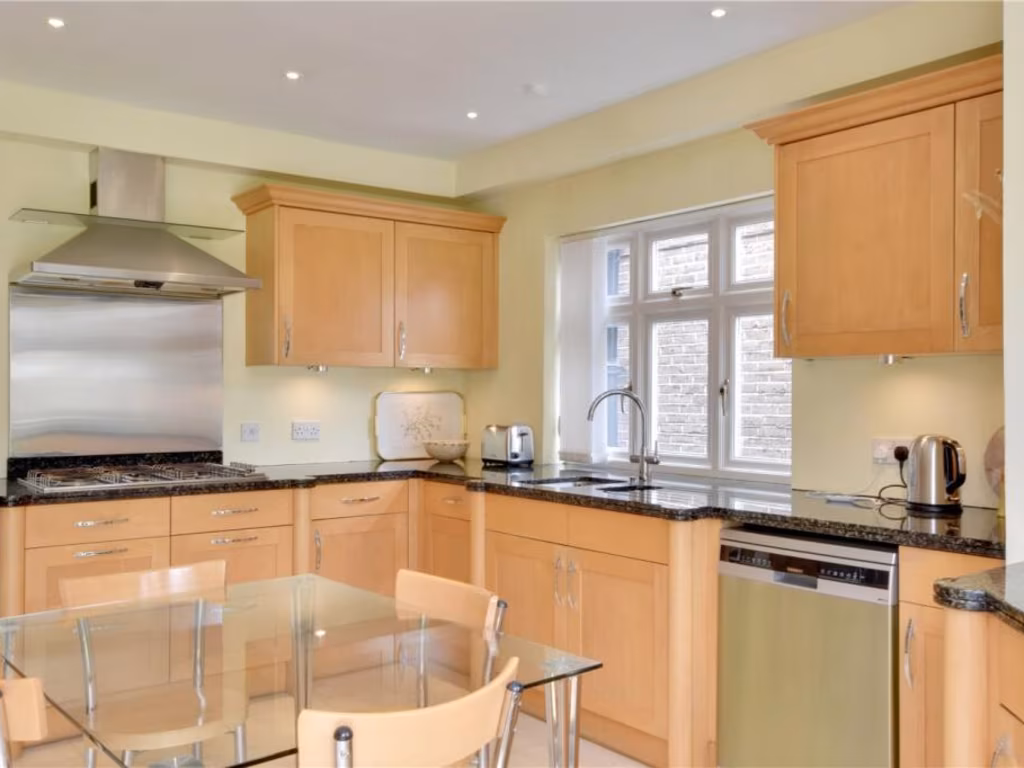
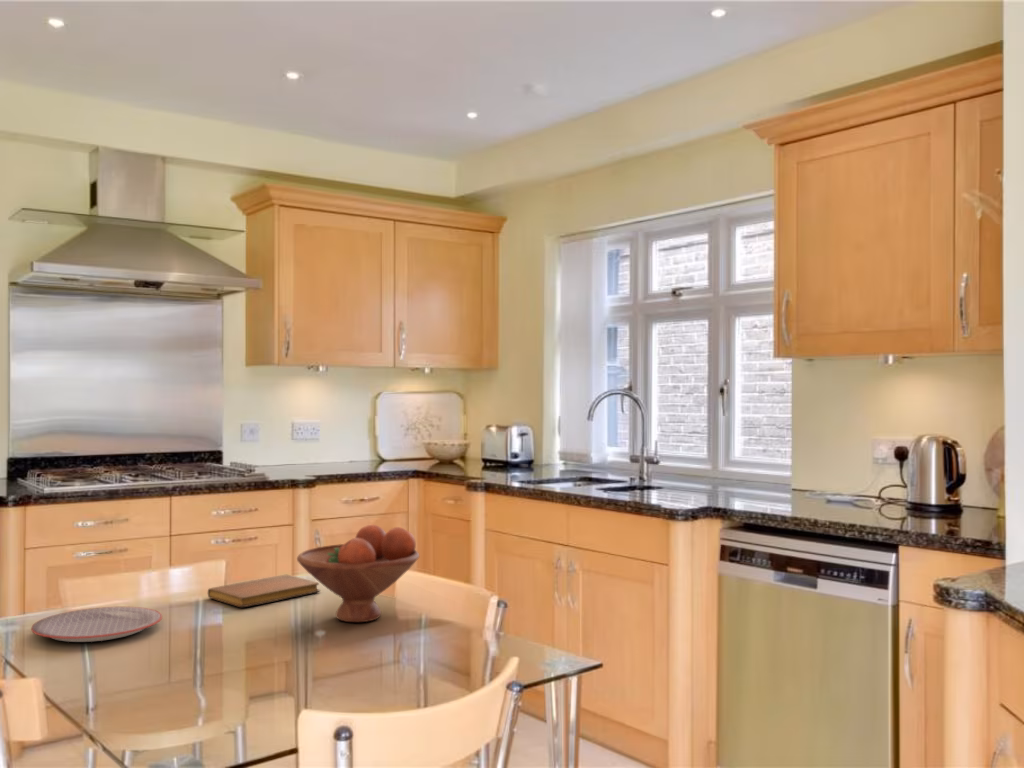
+ plate [30,606,163,643]
+ fruit bowl [296,524,420,623]
+ notebook [207,574,321,608]
